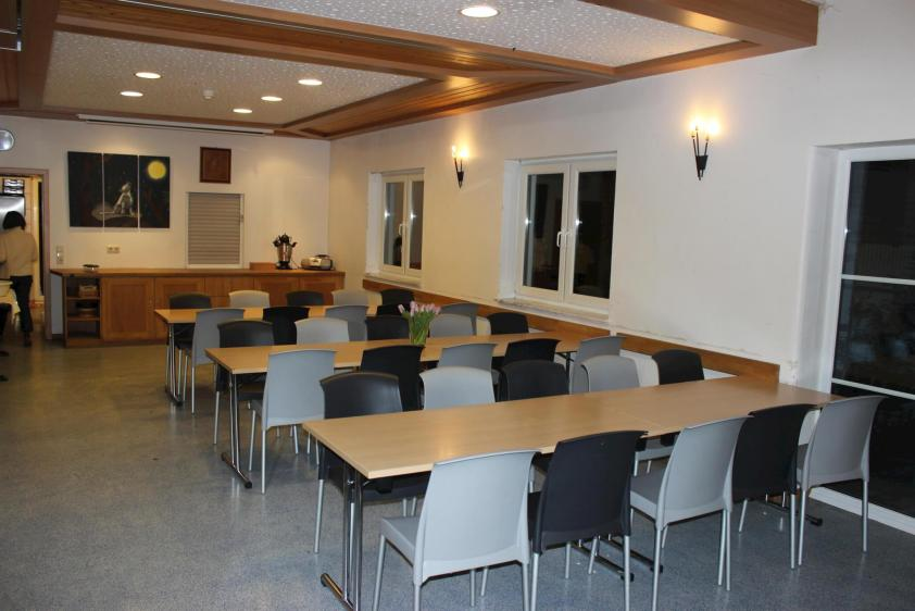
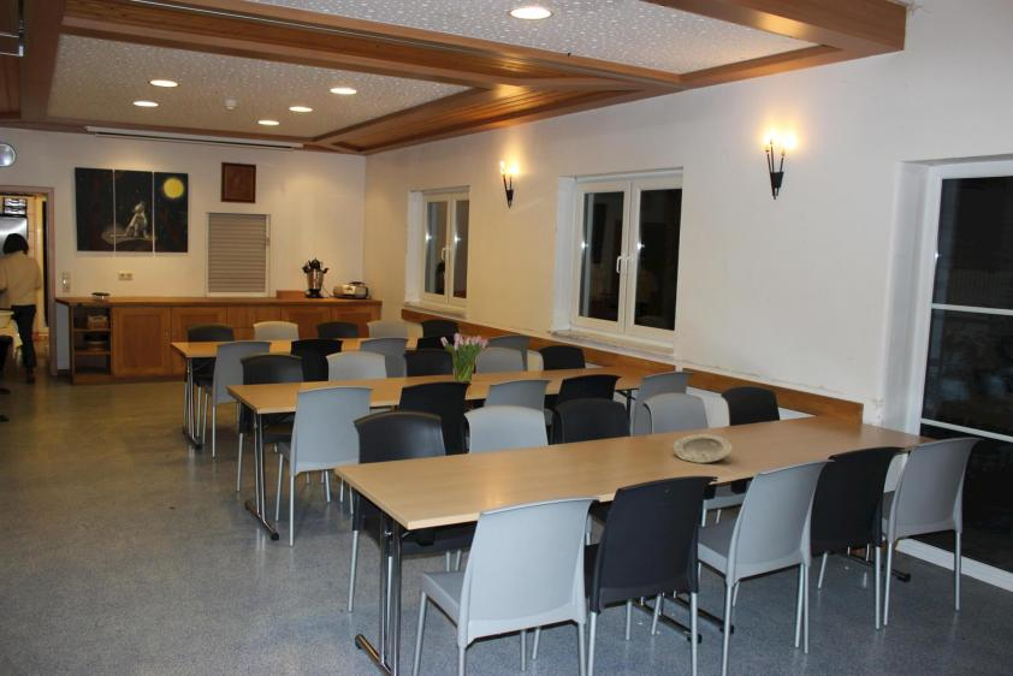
+ plate [673,433,733,464]
